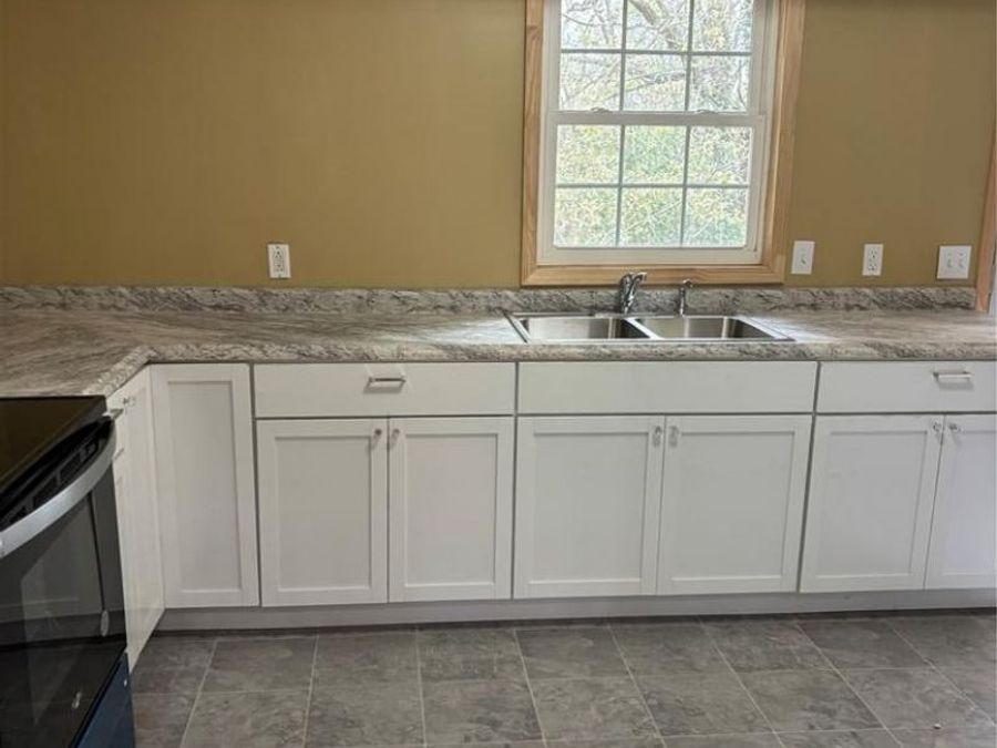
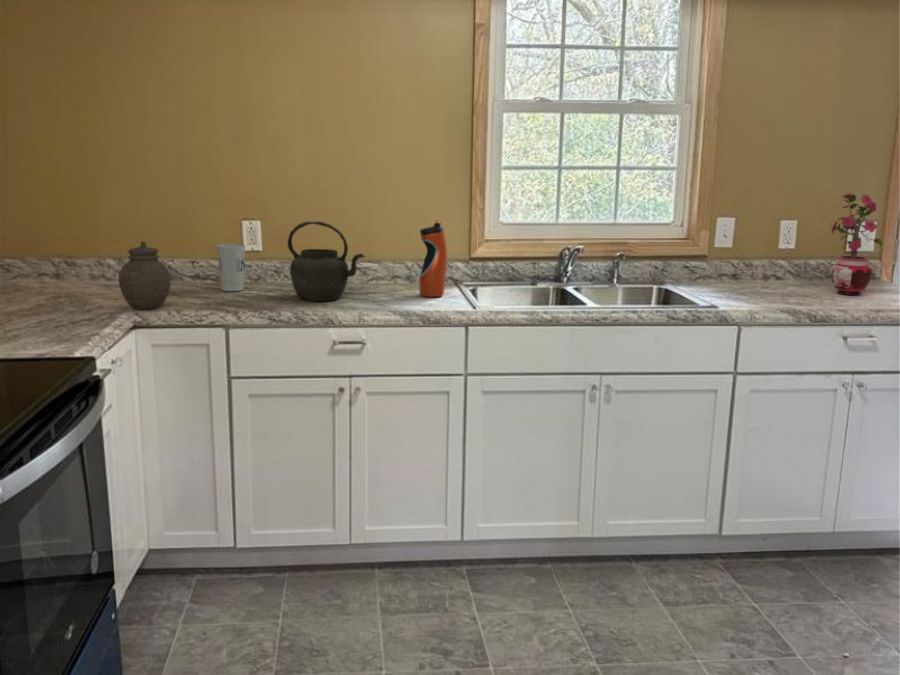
+ potted plant [829,190,884,296]
+ cup [216,243,246,292]
+ water bottle [418,218,448,298]
+ jar [118,240,172,310]
+ kettle [286,220,366,302]
